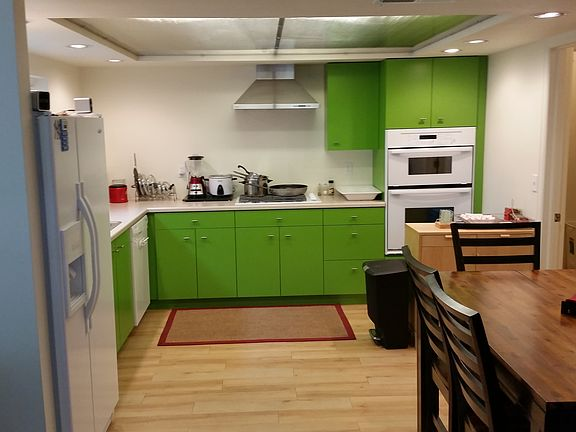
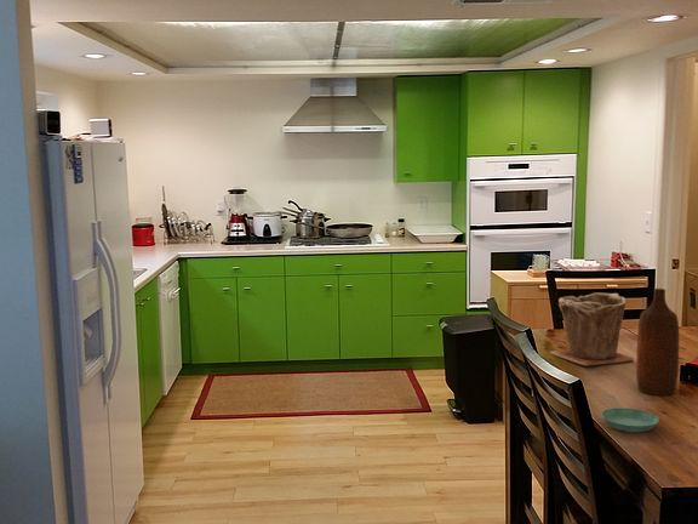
+ saucer [600,406,660,433]
+ plant pot [549,291,635,368]
+ bottle [635,287,680,397]
